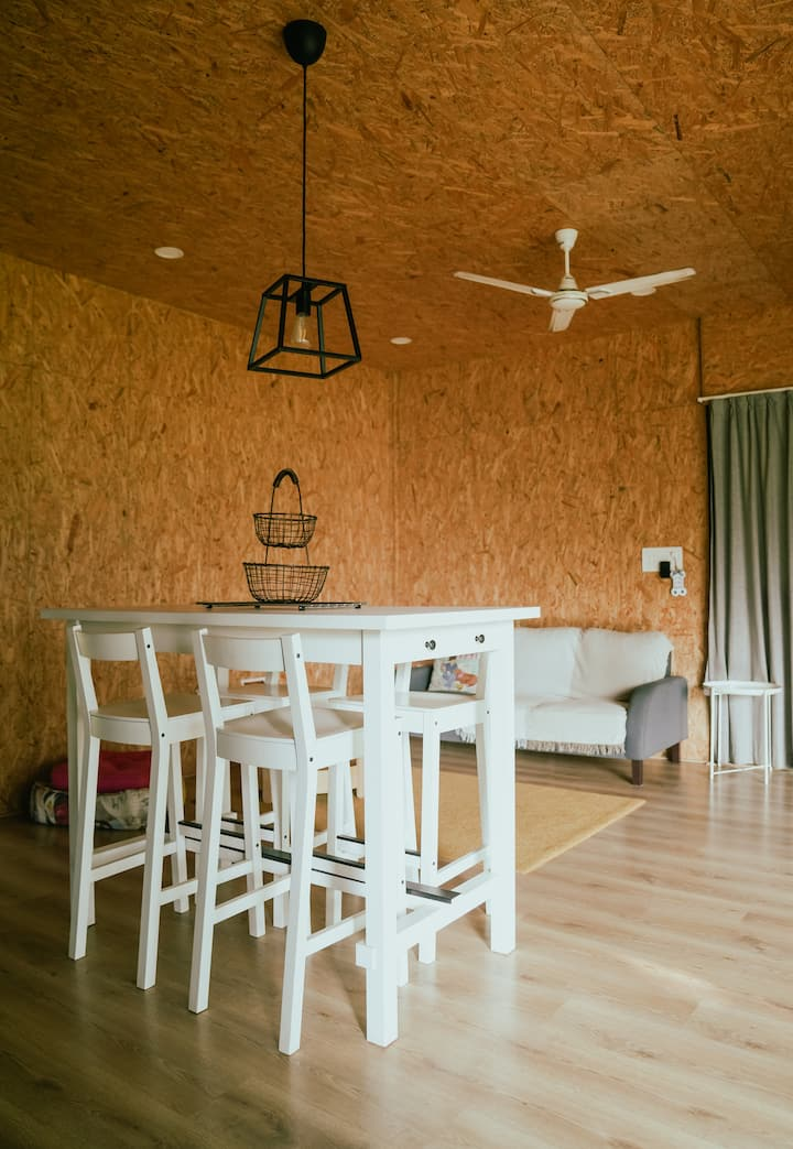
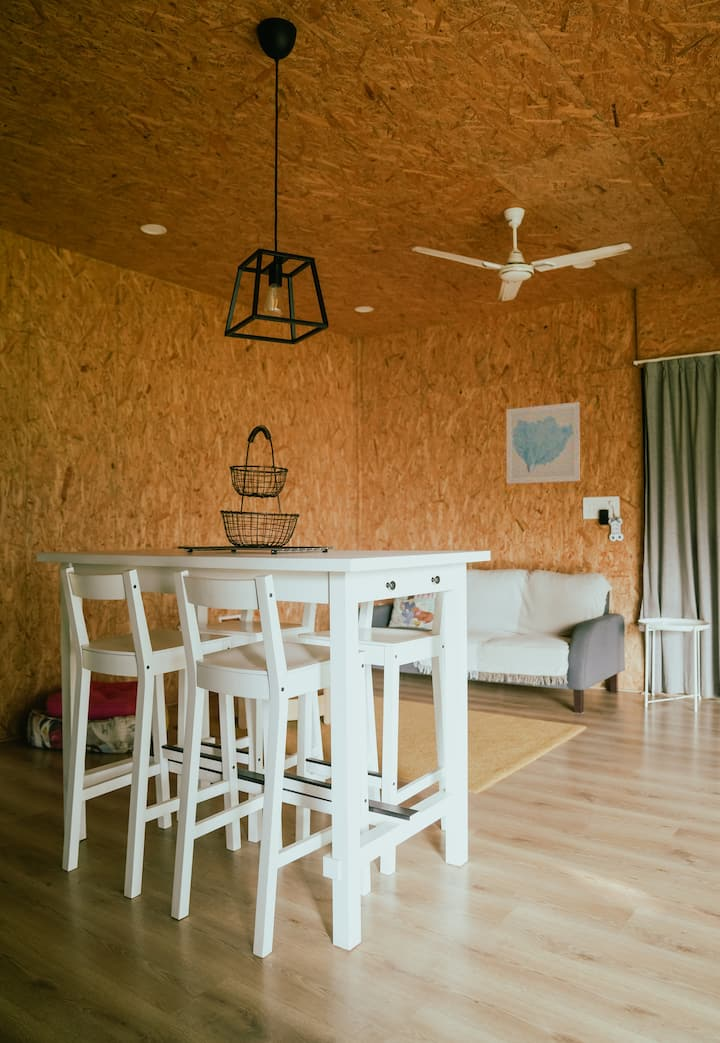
+ wall art [505,401,581,485]
